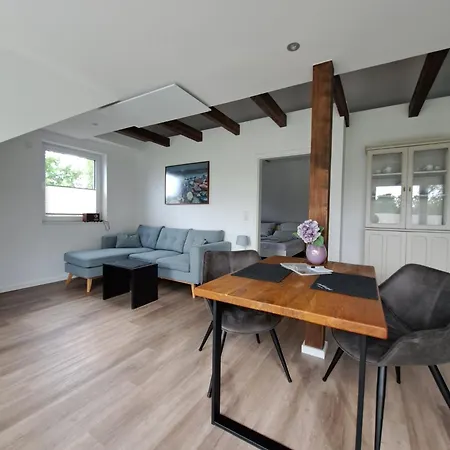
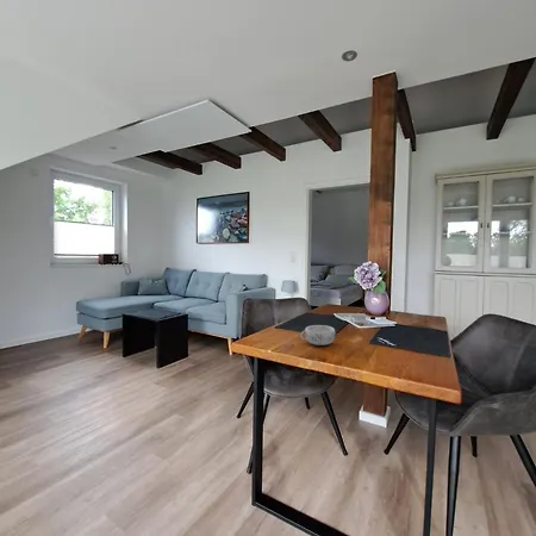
+ decorative bowl [299,324,336,347]
